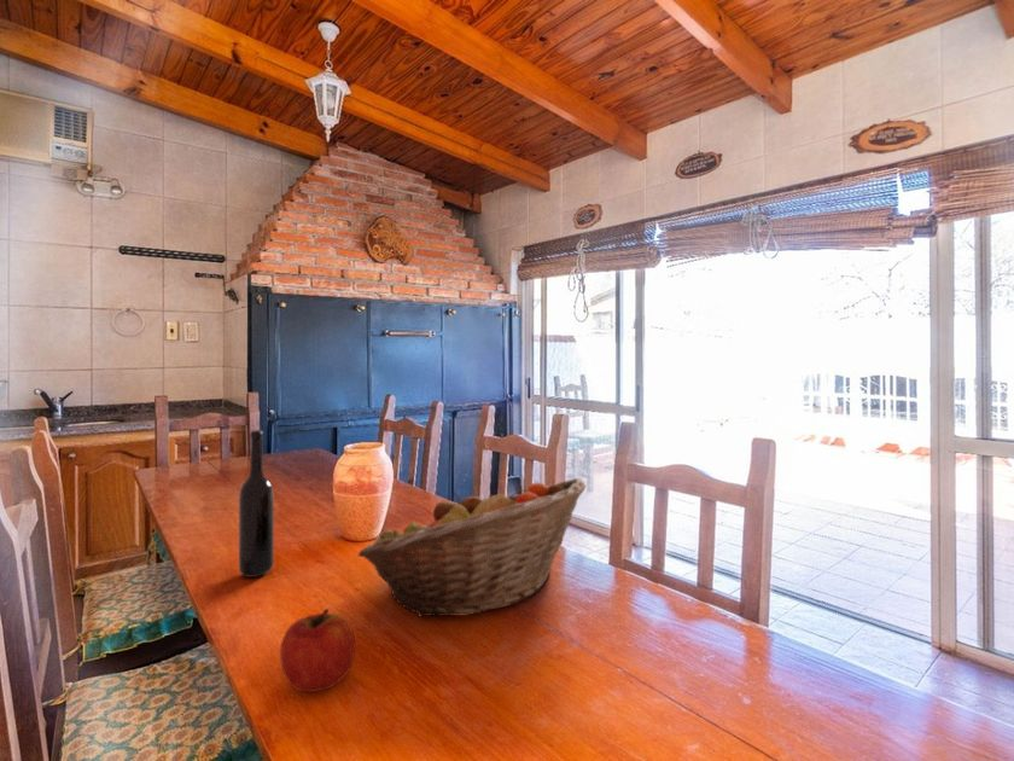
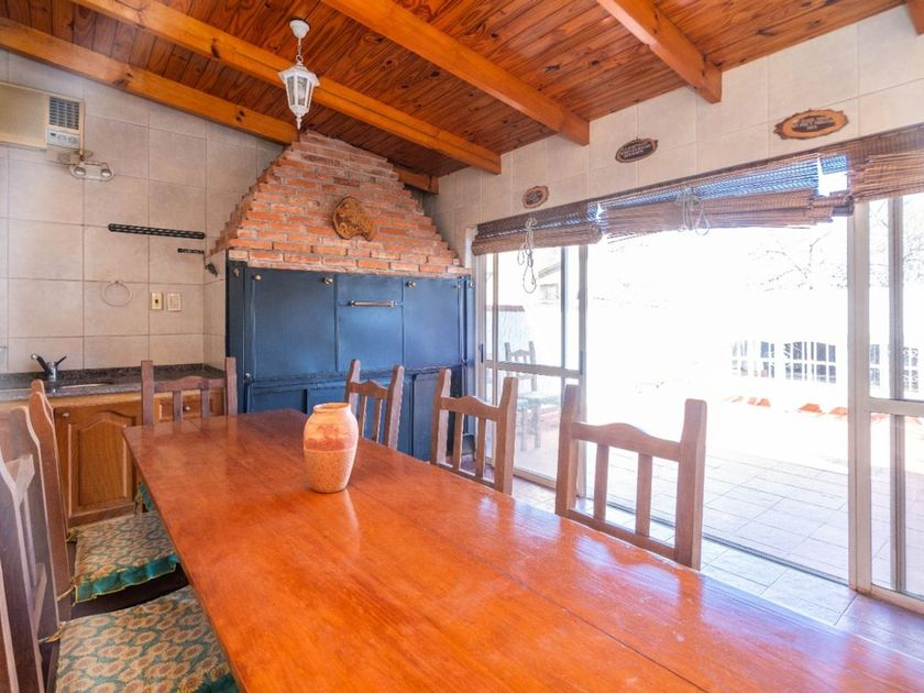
- bottle [238,429,275,579]
- fruit basket [357,477,587,617]
- apple [279,608,356,693]
